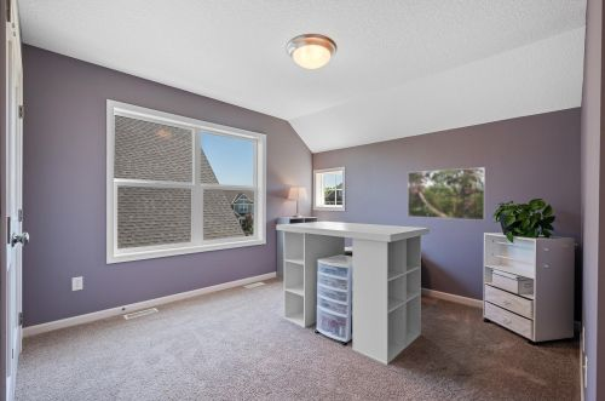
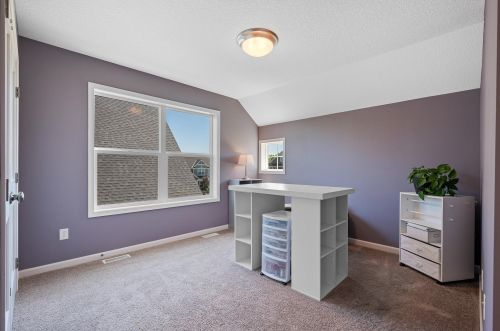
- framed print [407,166,486,222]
